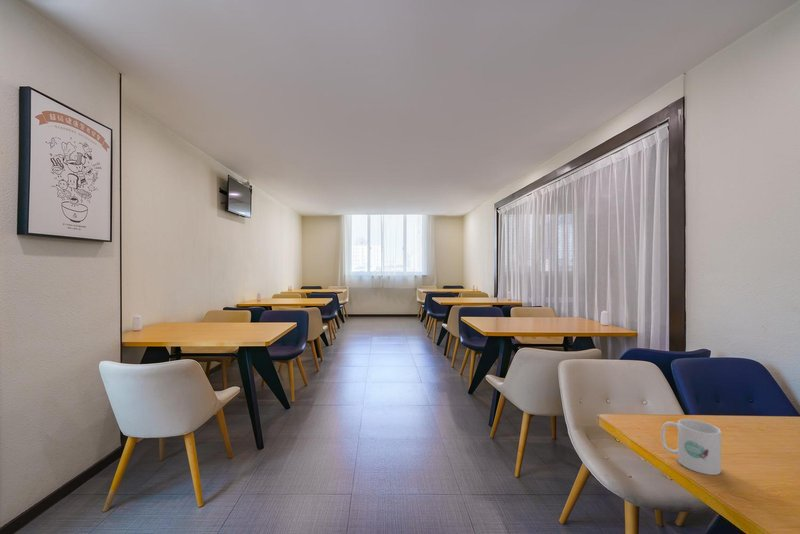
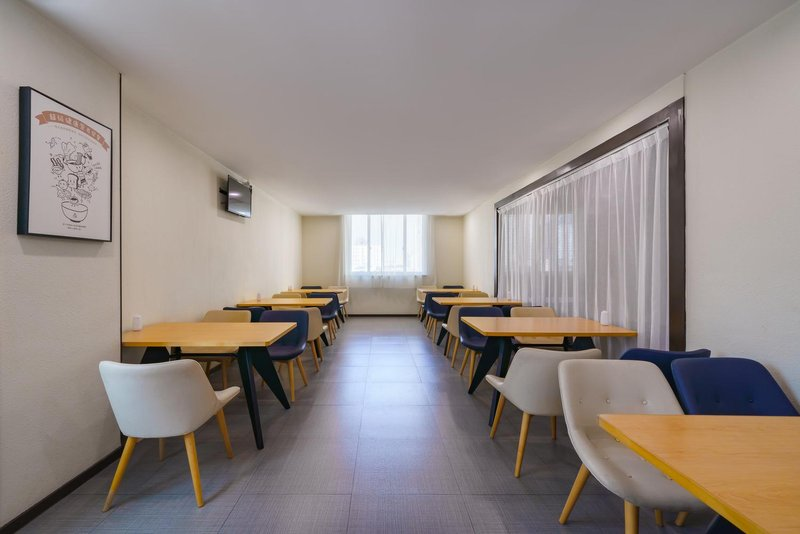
- mug [660,418,722,476]
